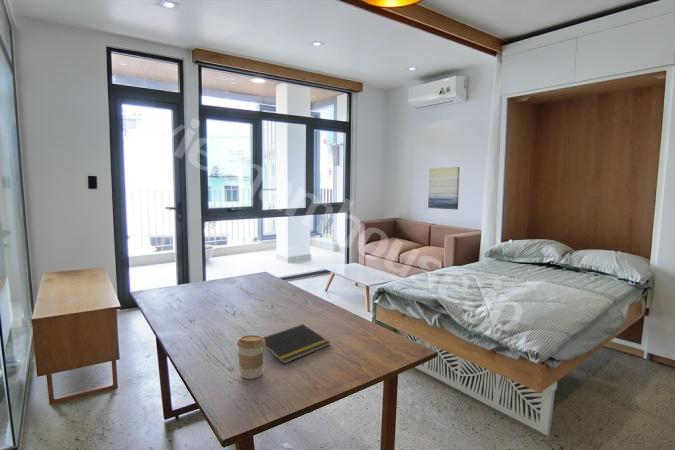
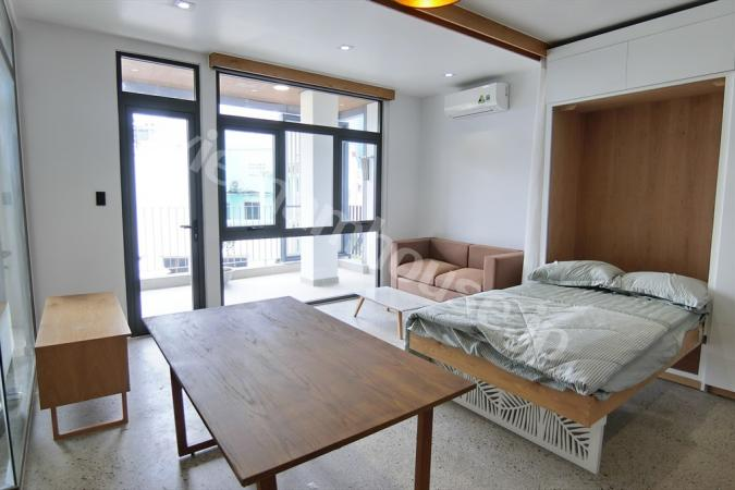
- wall art [427,166,461,211]
- coffee cup [236,334,265,380]
- notepad [262,323,331,365]
